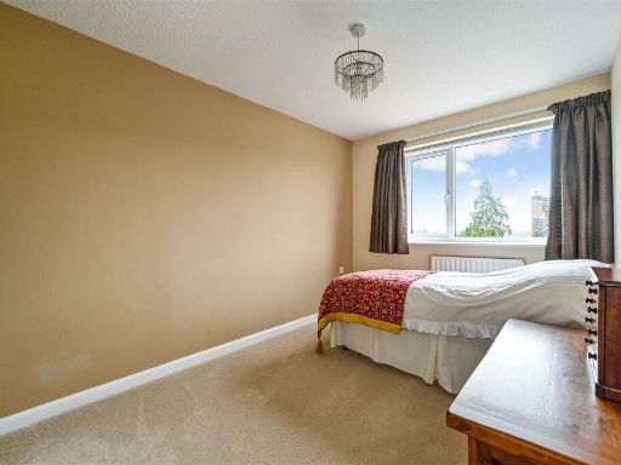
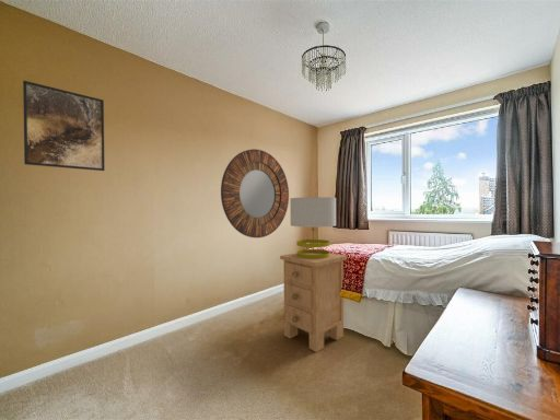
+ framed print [22,80,106,172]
+ home mirror [220,148,290,238]
+ table lamp [289,196,337,259]
+ nightstand [279,252,348,353]
